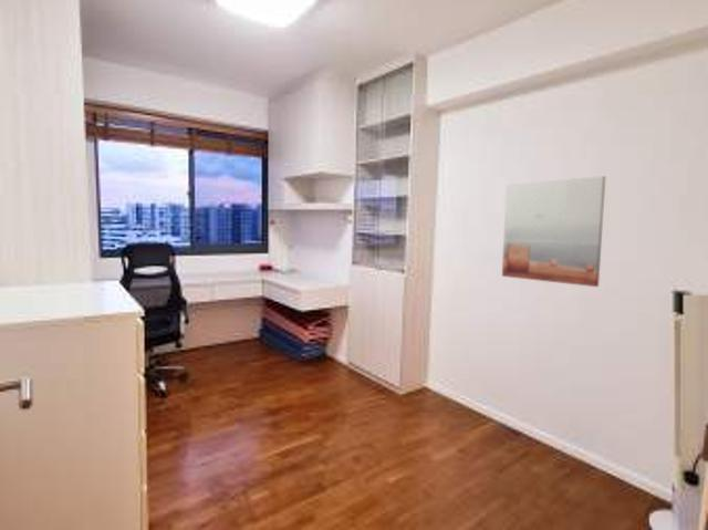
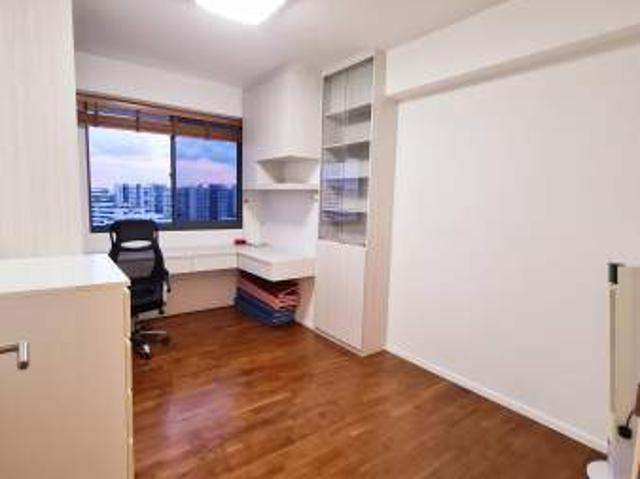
- wall art [501,175,606,288]
